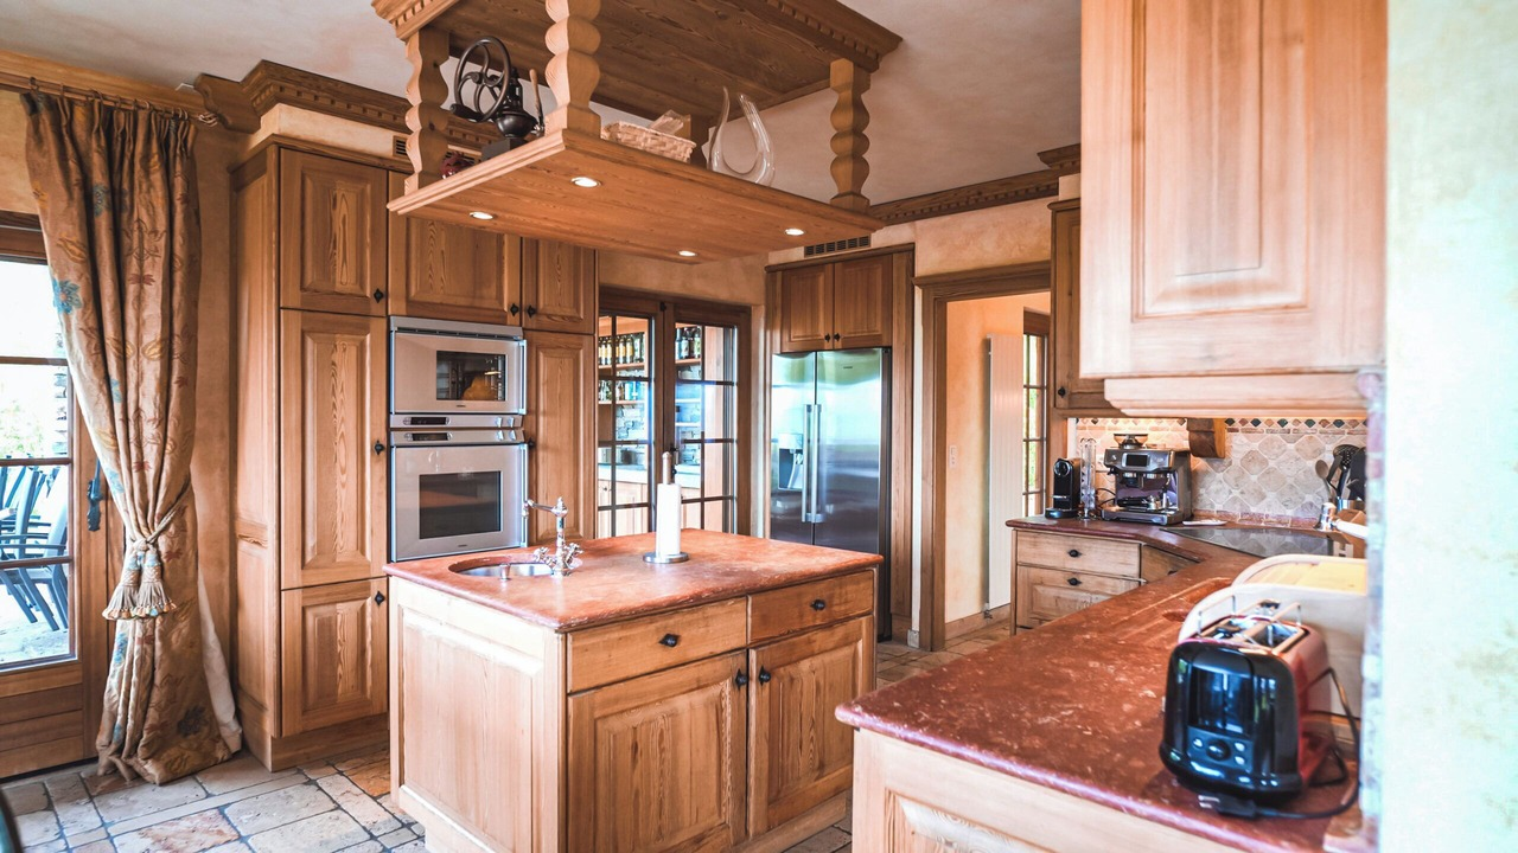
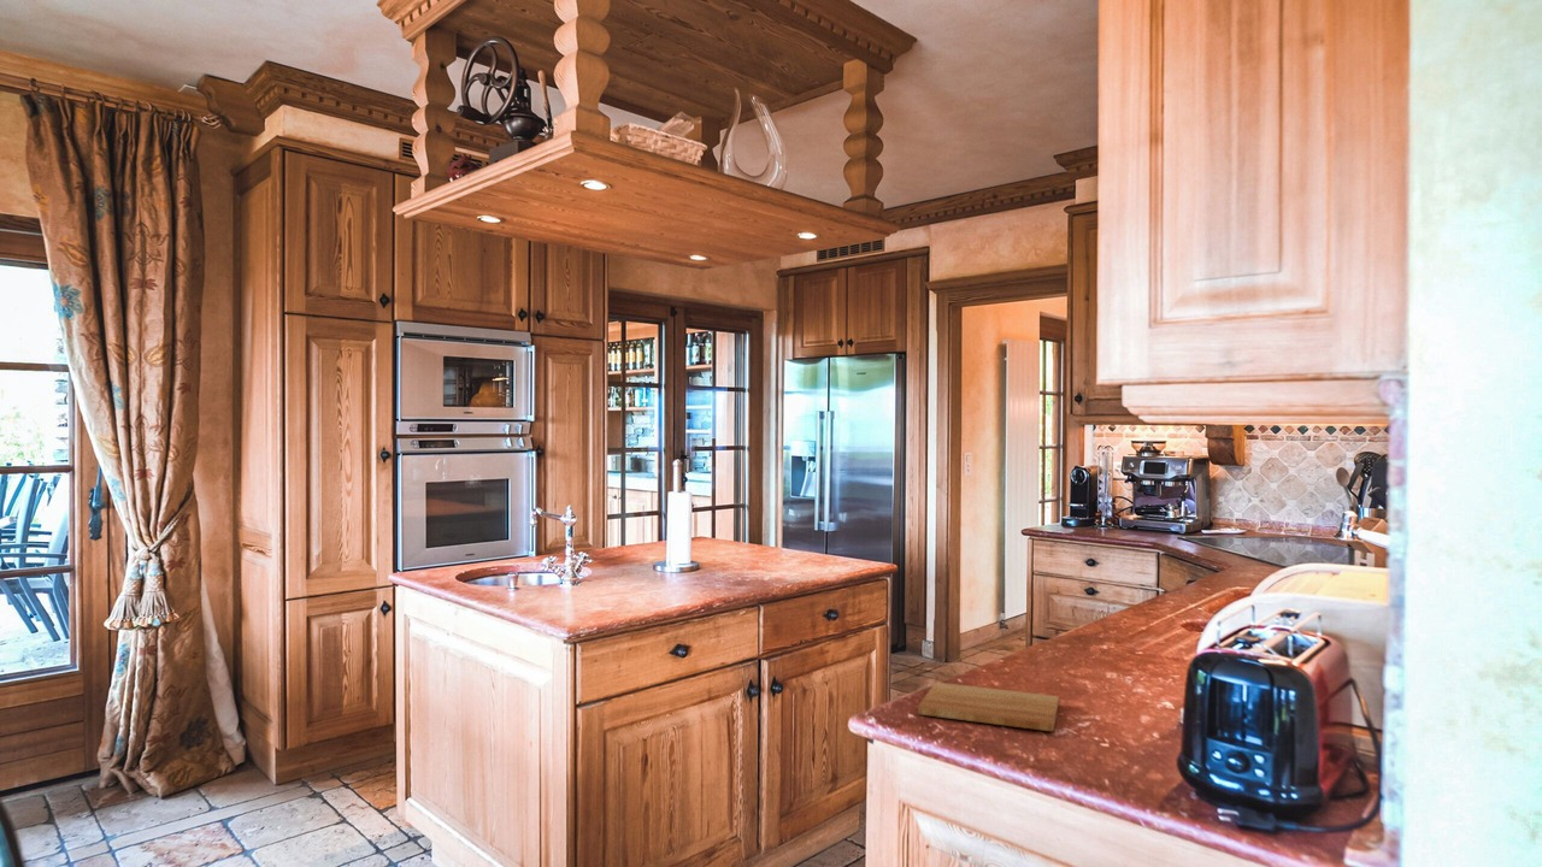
+ cutting board [917,682,1060,732]
